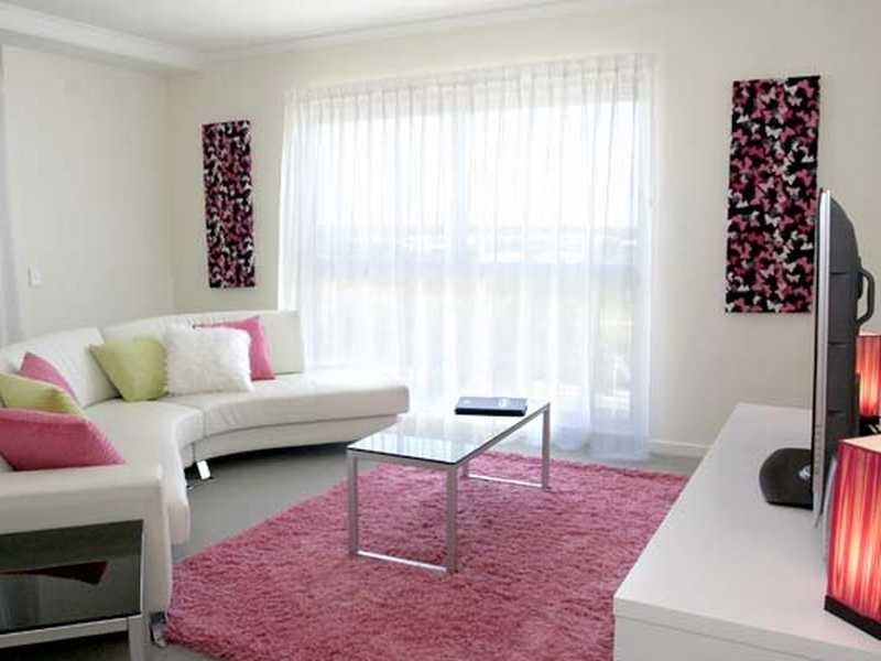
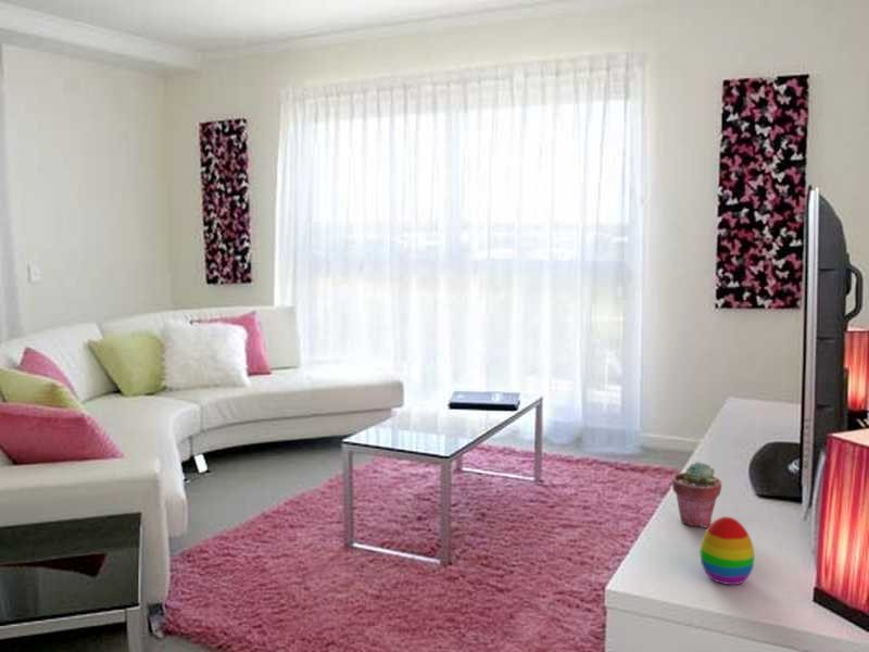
+ potted succulent [671,461,722,528]
+ decorative egg [698,516,755,586]
